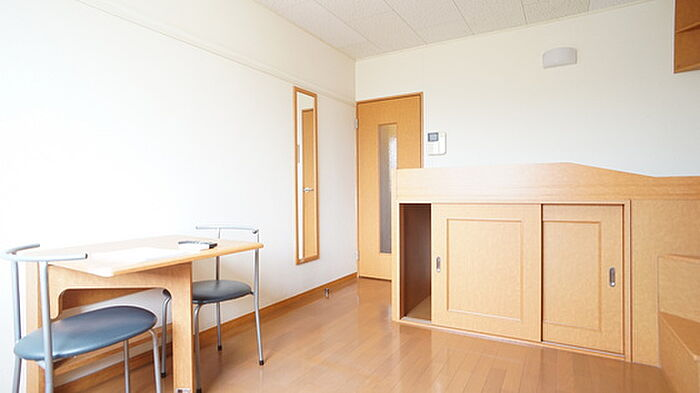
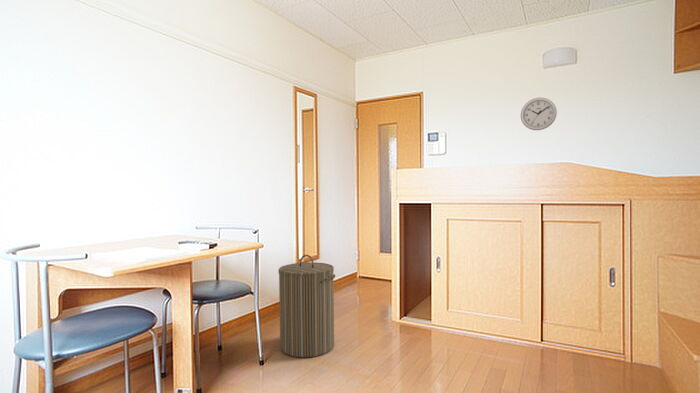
+ laundry hamper [277,254,336,358]
+ wall clock [520,97,558,131]
